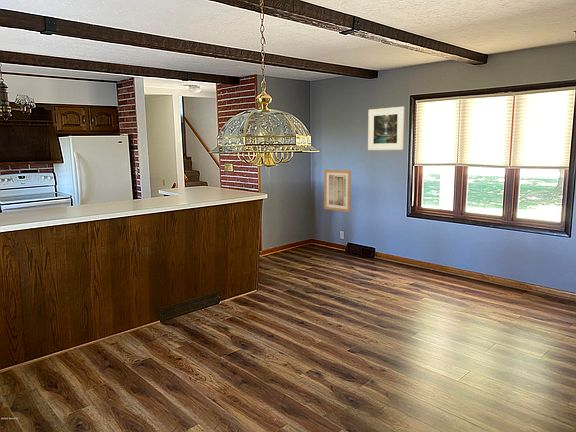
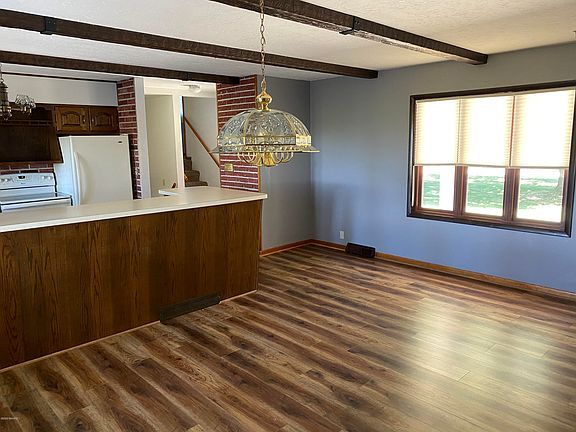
- wall art [323,169,352,213]
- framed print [367,106,405,151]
